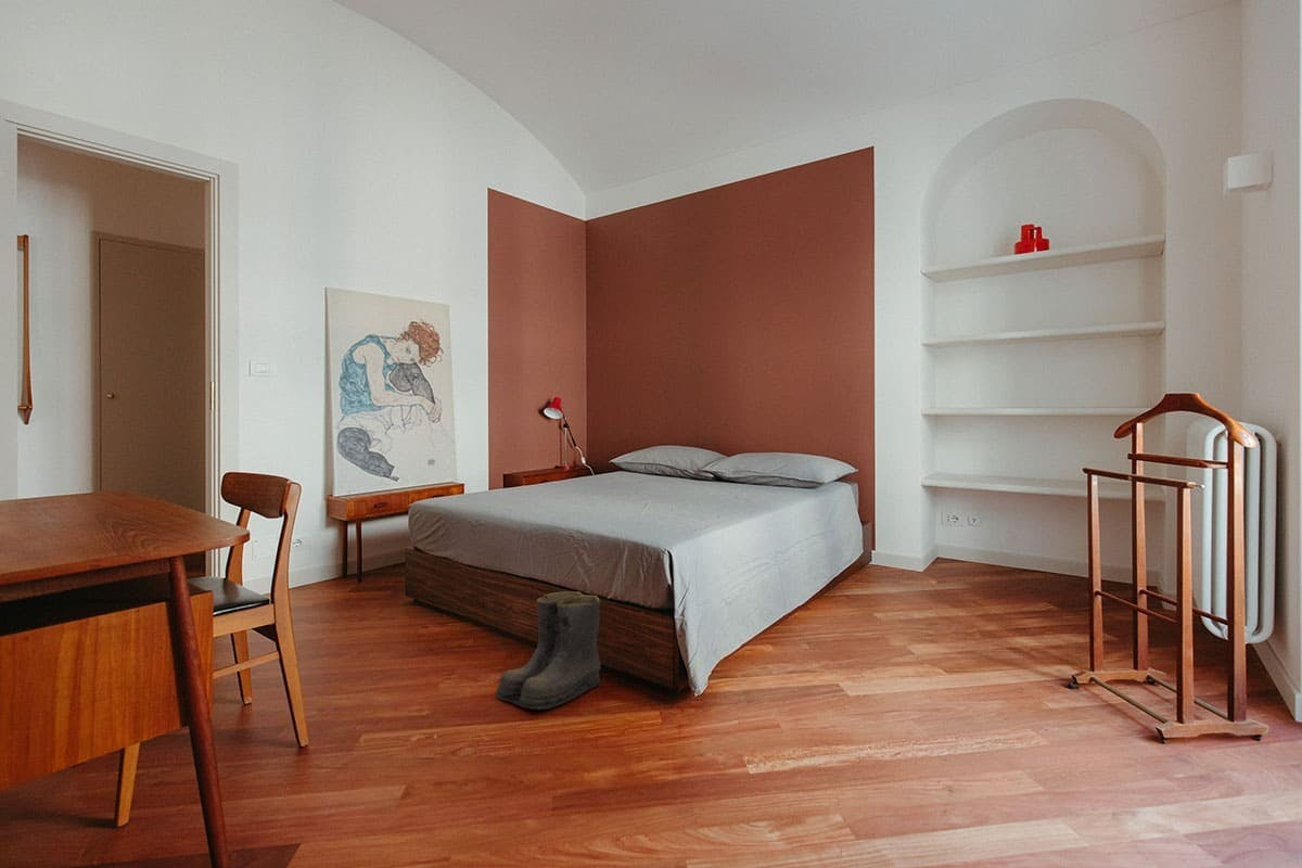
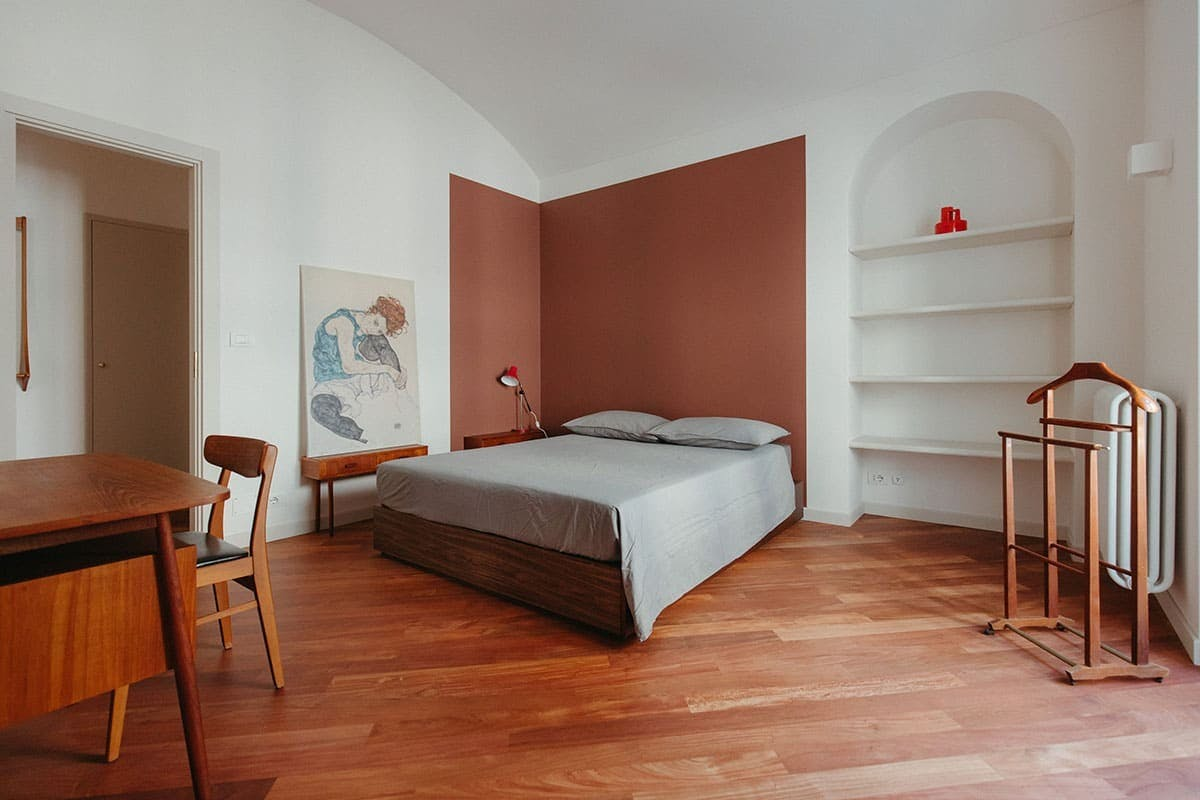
- boots [494,590,602,711]
